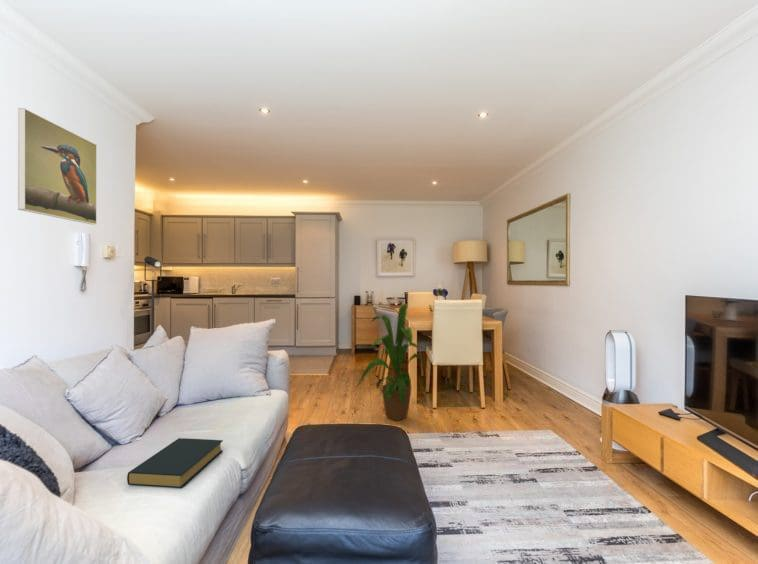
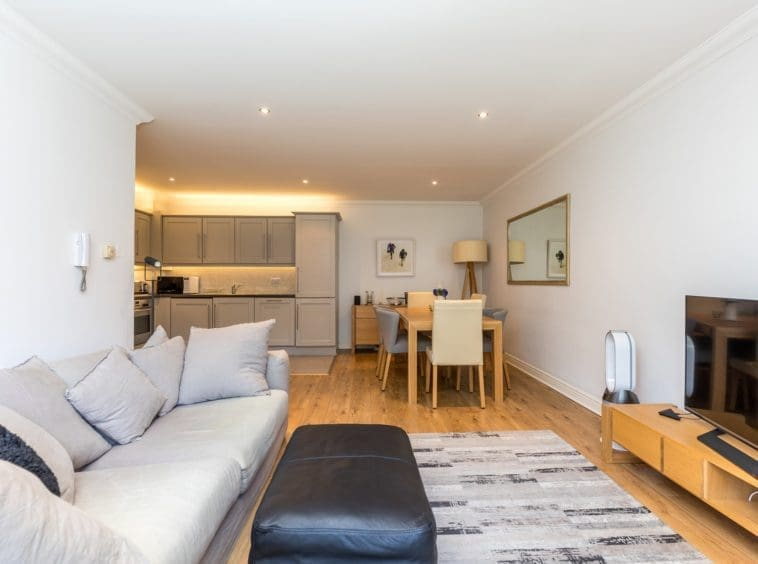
- hardback book [126,437,224,489]
- house plant [355,303,434,422]
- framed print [17,107,98,226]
